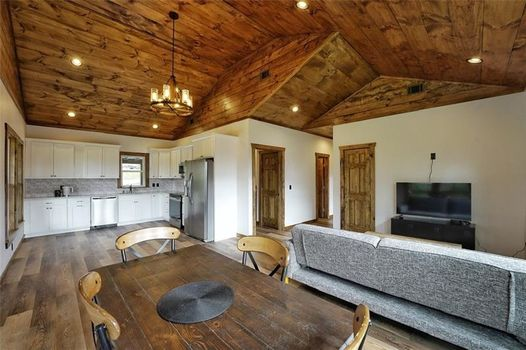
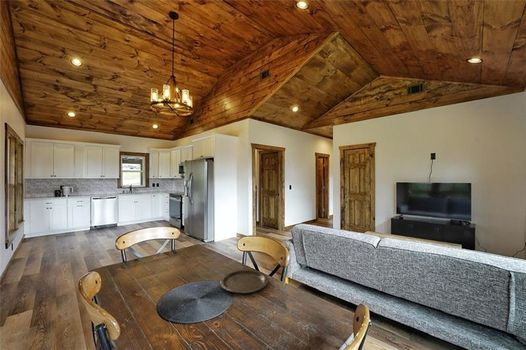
+ plate [219,269,269,294]
